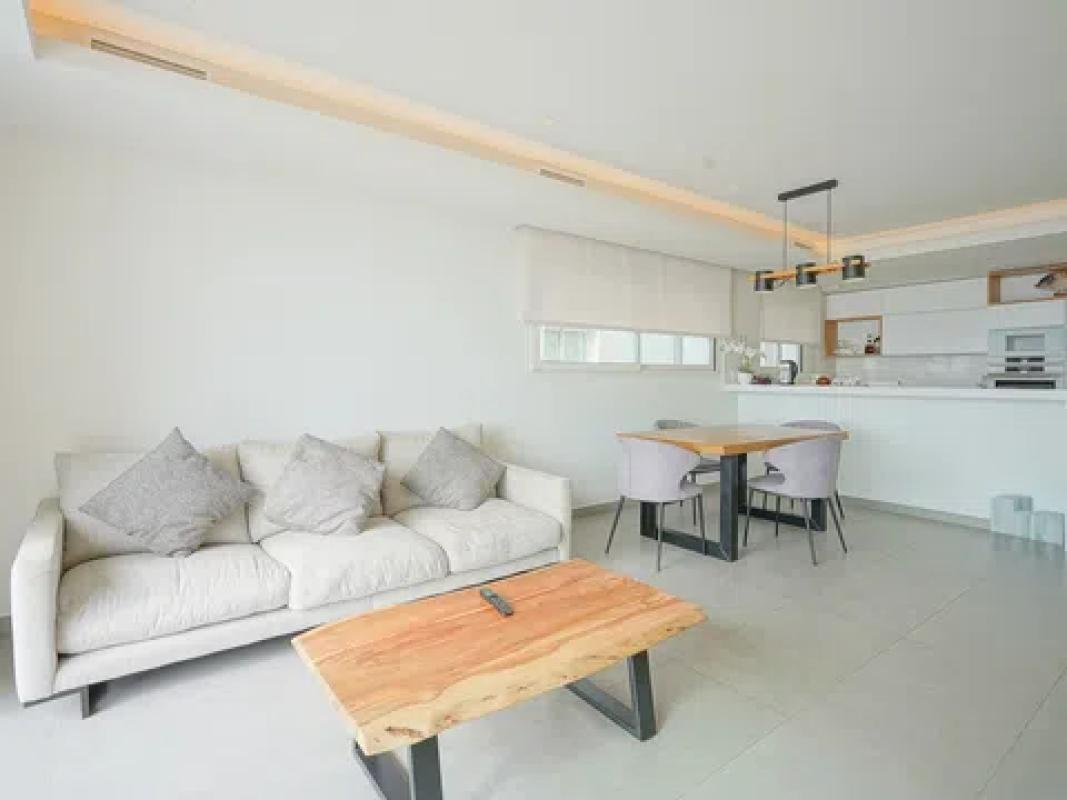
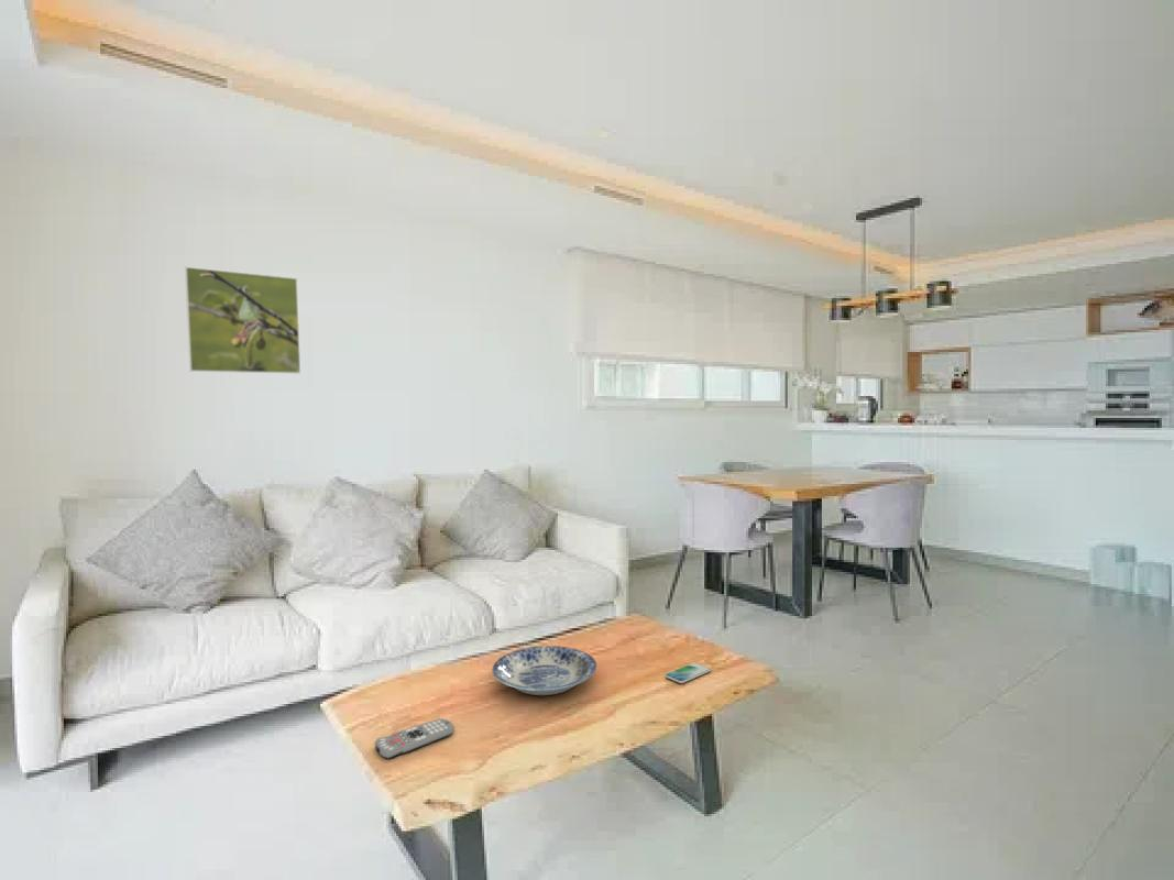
+ plate [492,645,597,696]
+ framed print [184,266,301,375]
+ remote control [374,717,456,760]
+ smartphone [663,661,712,684]
